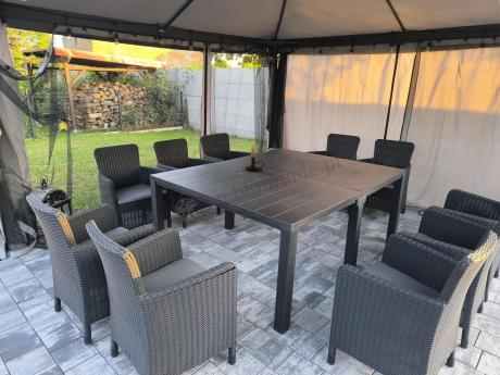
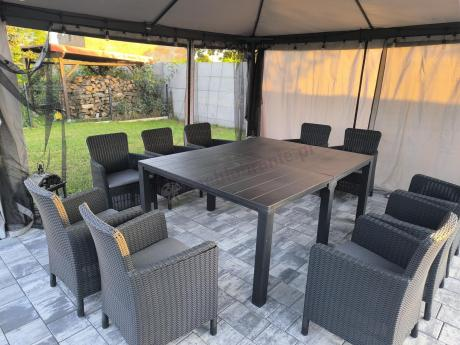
- candle holder [245,140,265,172]
